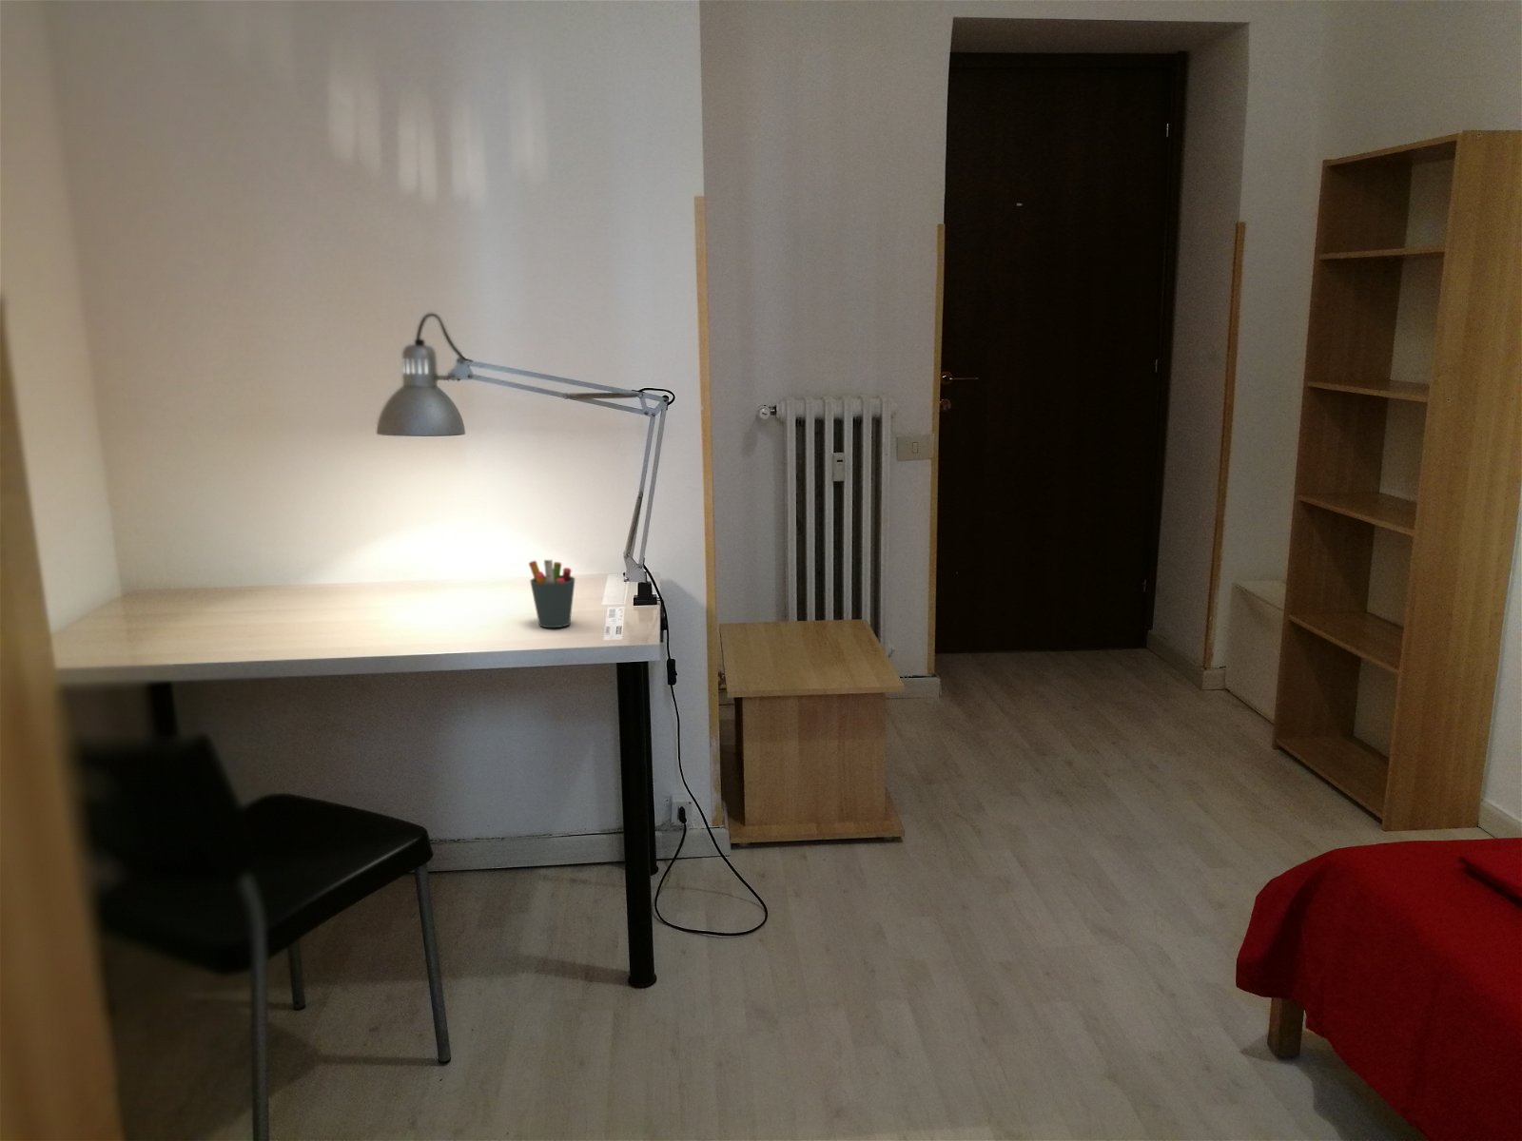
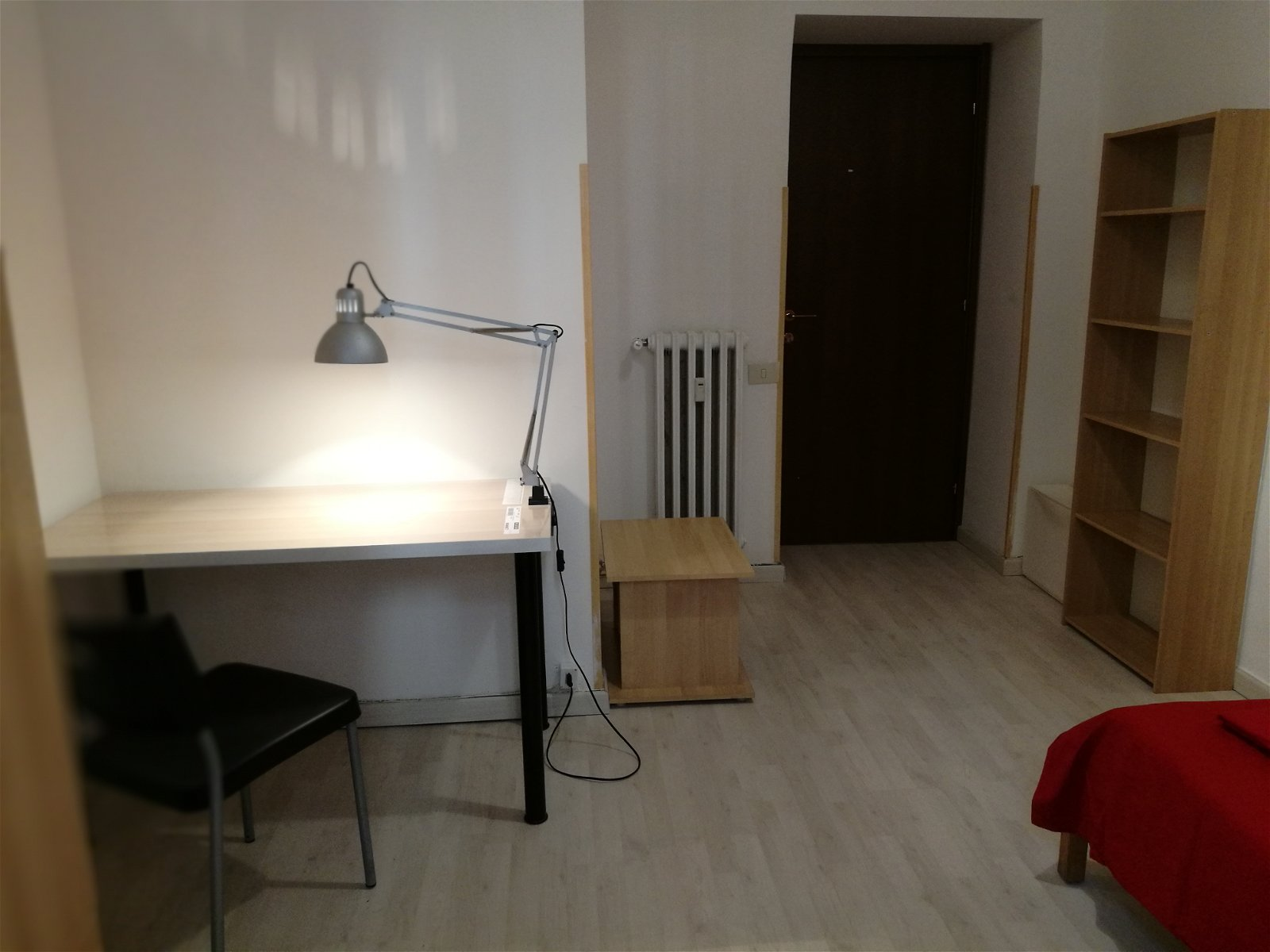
- pen holder [529,559,576,628]
